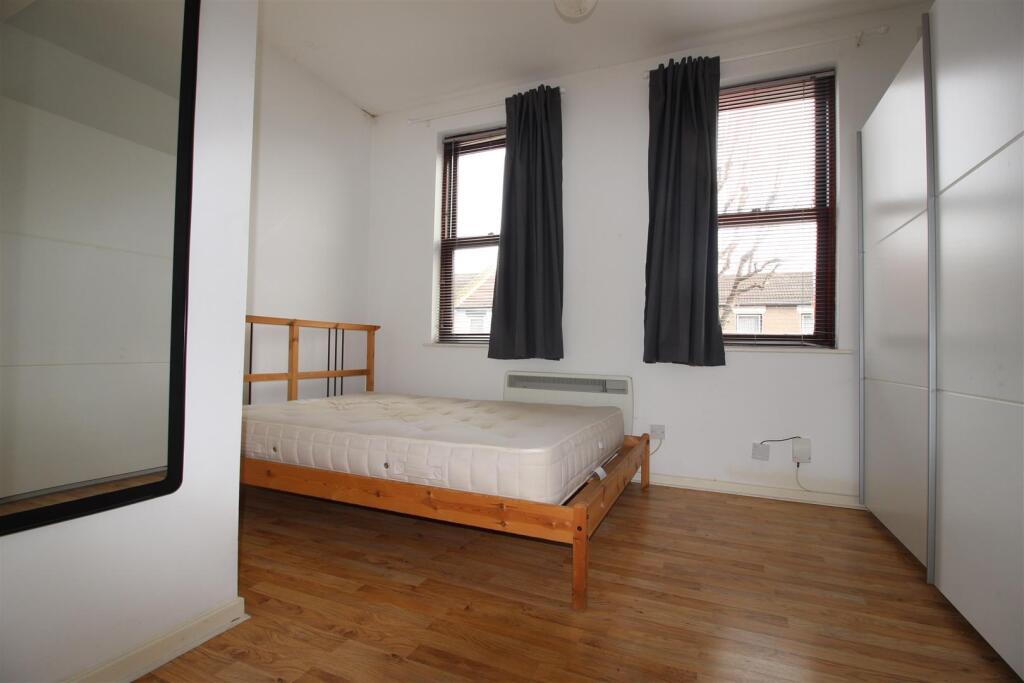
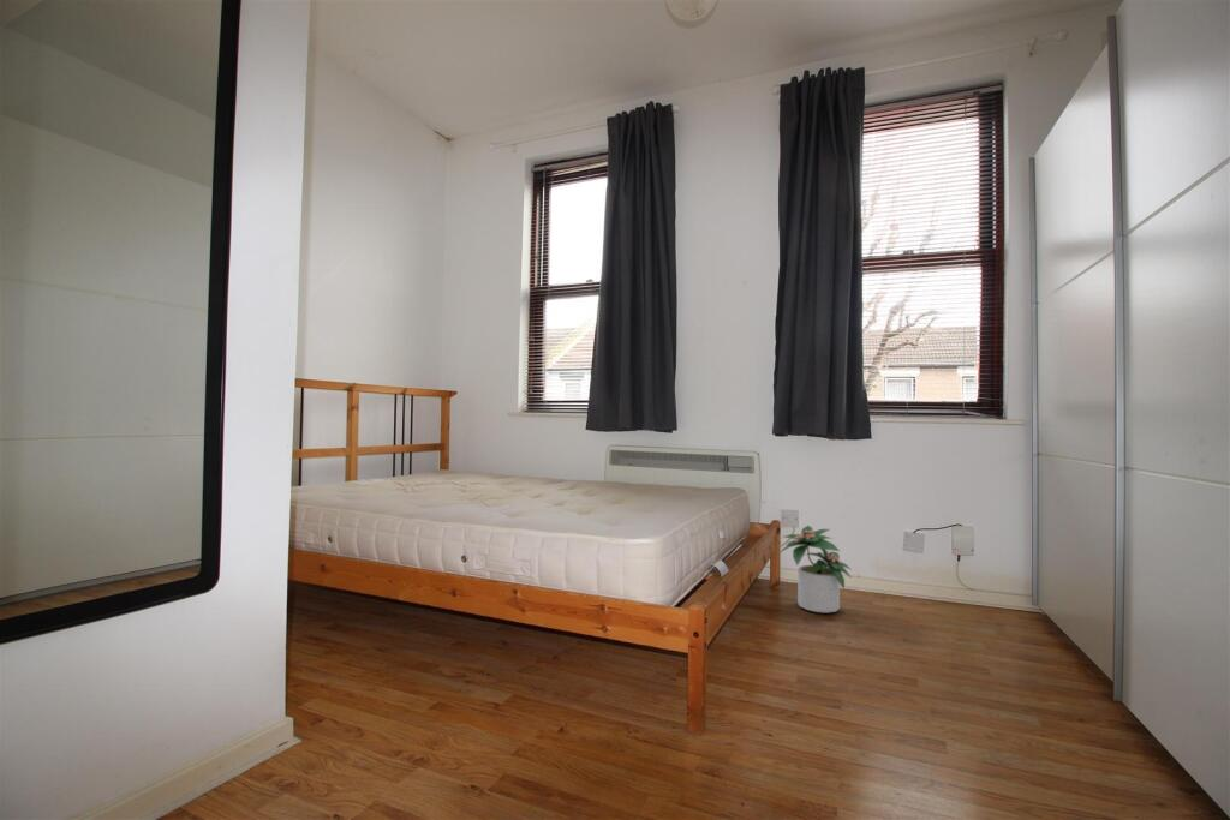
+ potted plant [778,525,853,615]
